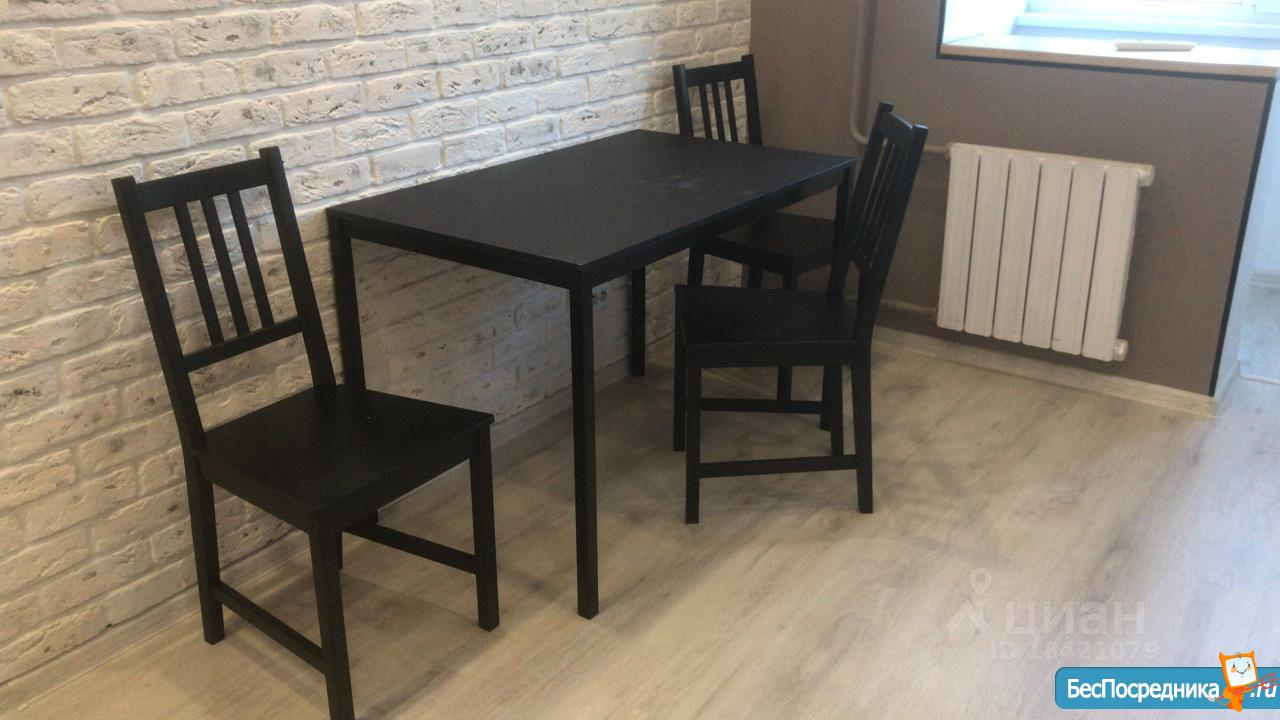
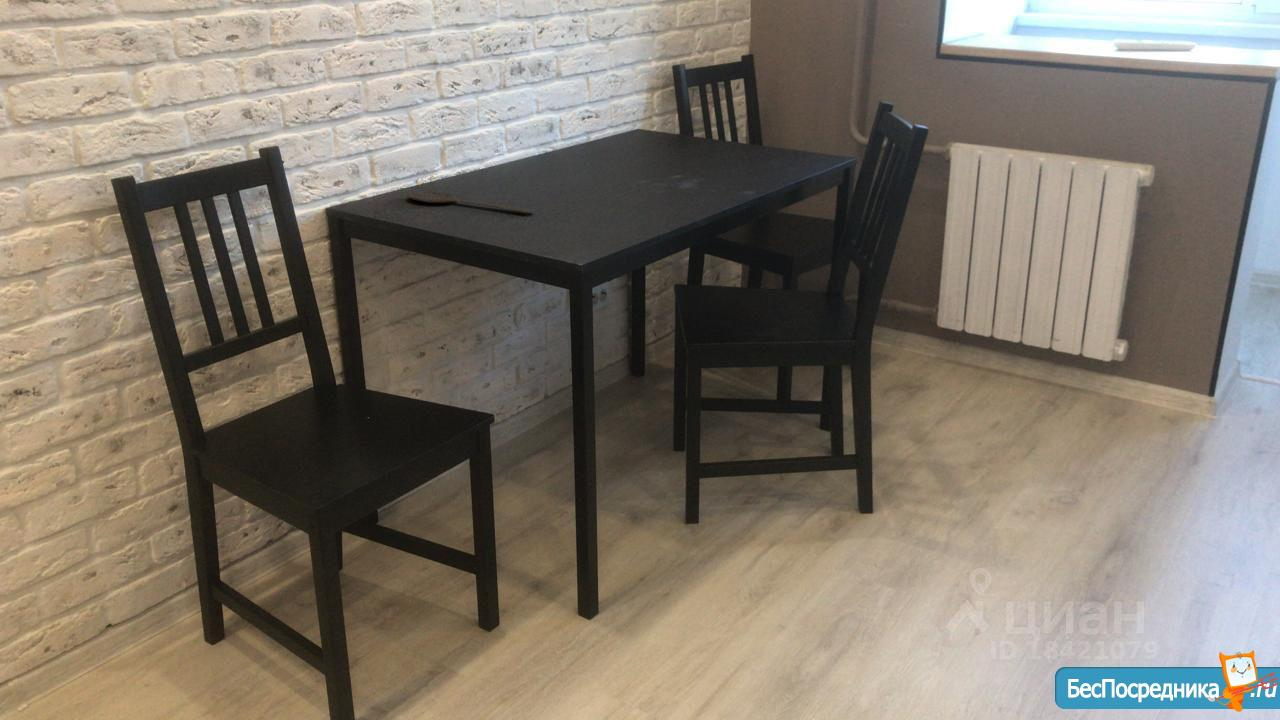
+ wooden spoon [406,190,535,214]
